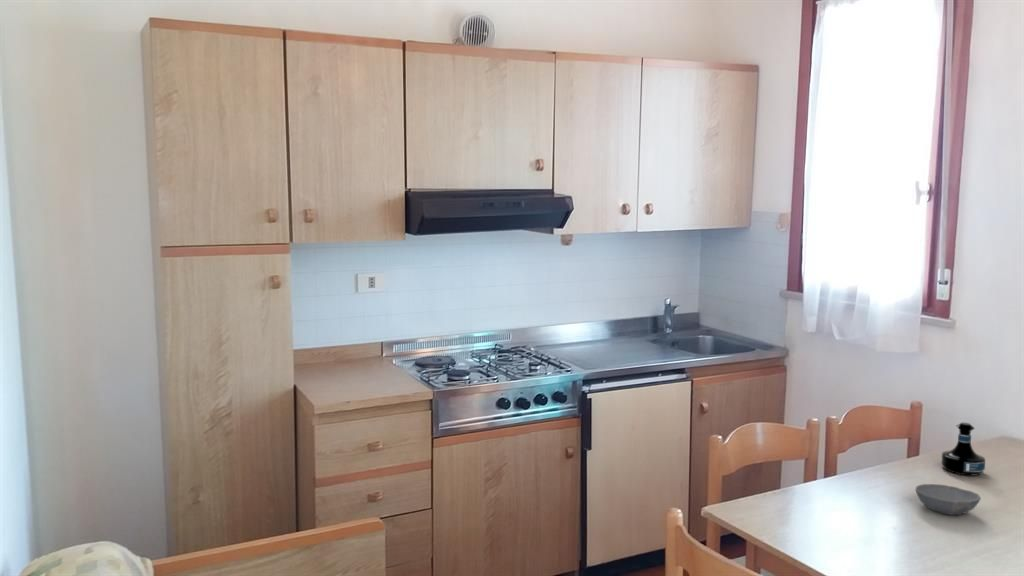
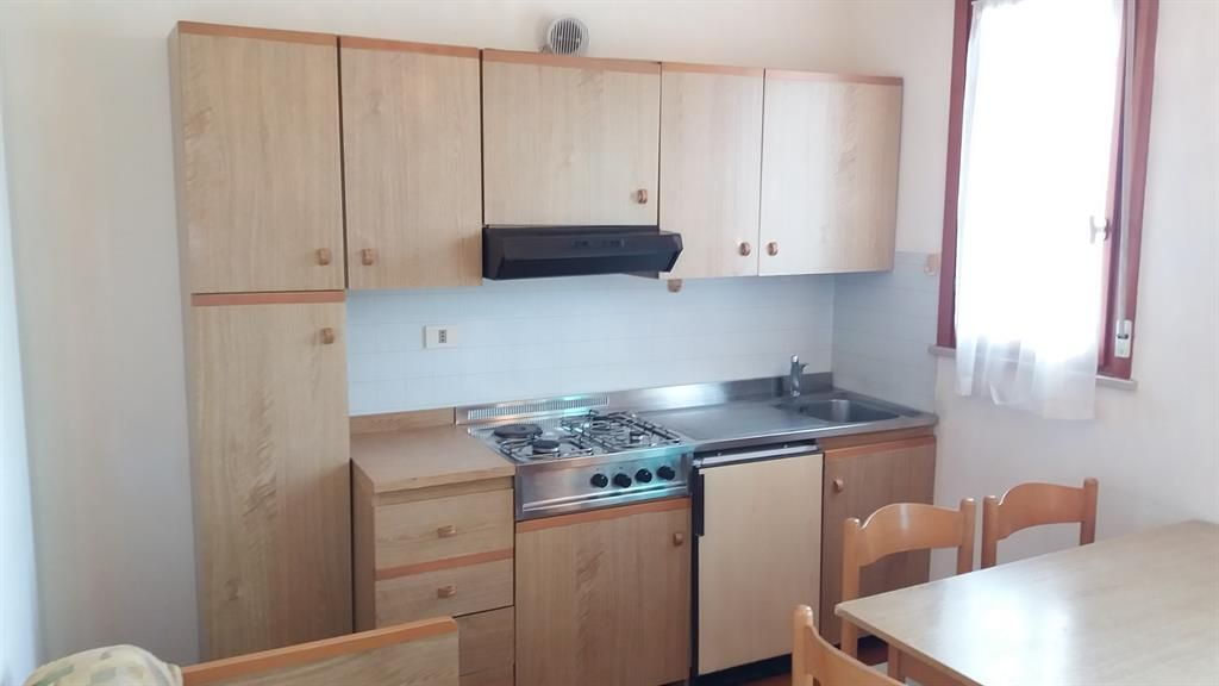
- bowl [915,483,982,516]
- tequila bottle [940,421,986,476]
